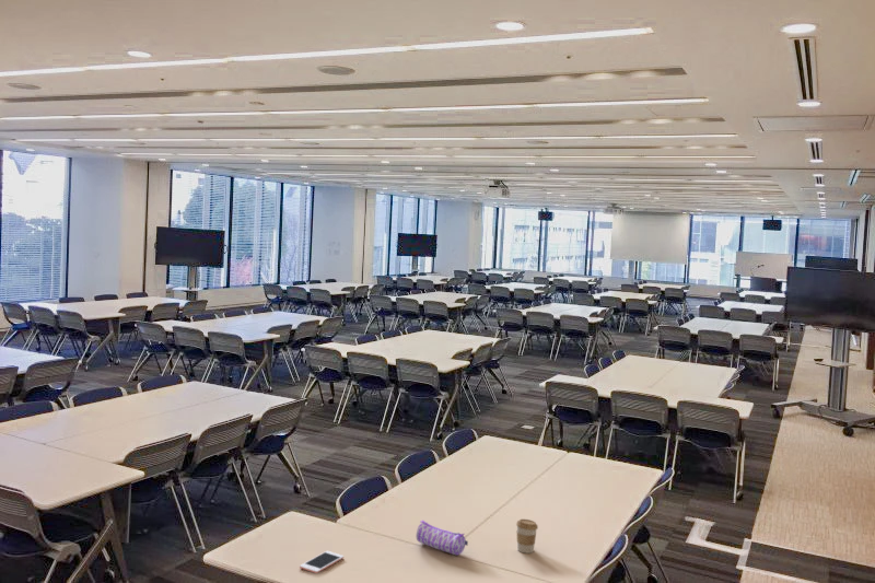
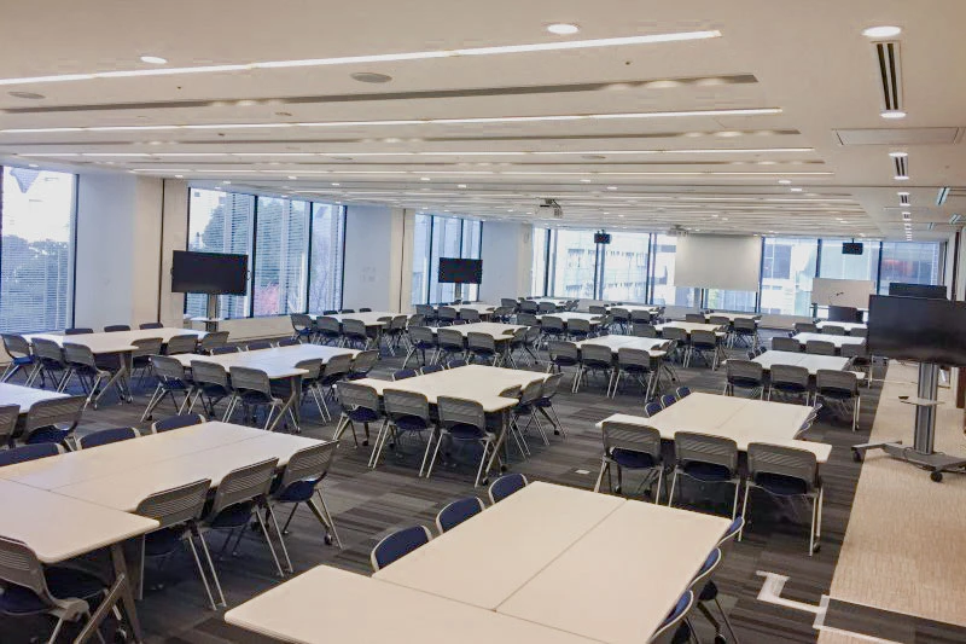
- pencil case [416,520,469,557]
- coffee cup [515,518,539,555]
- cell phone [299,550,345,574]
